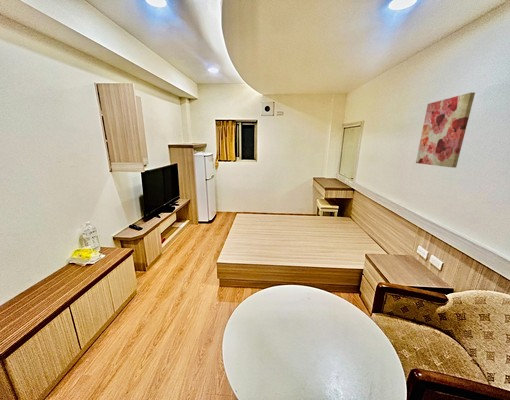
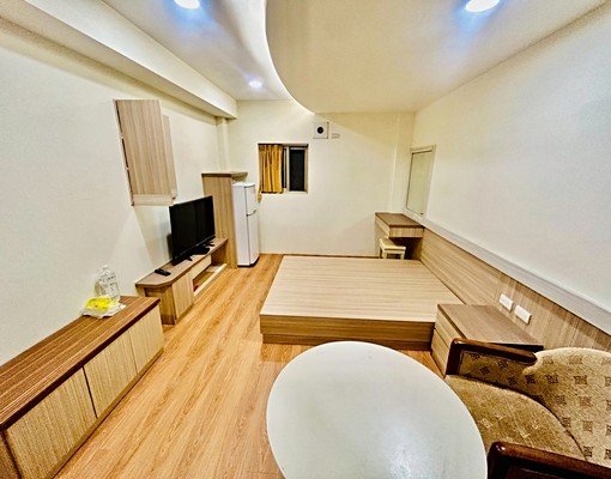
- wall art [415,92,476,169]
